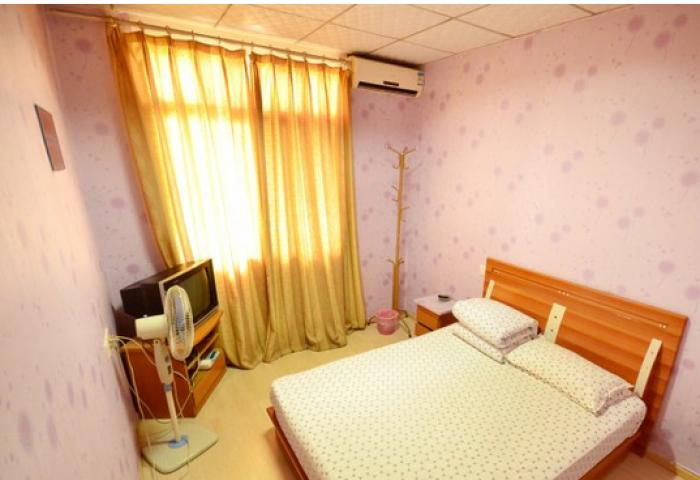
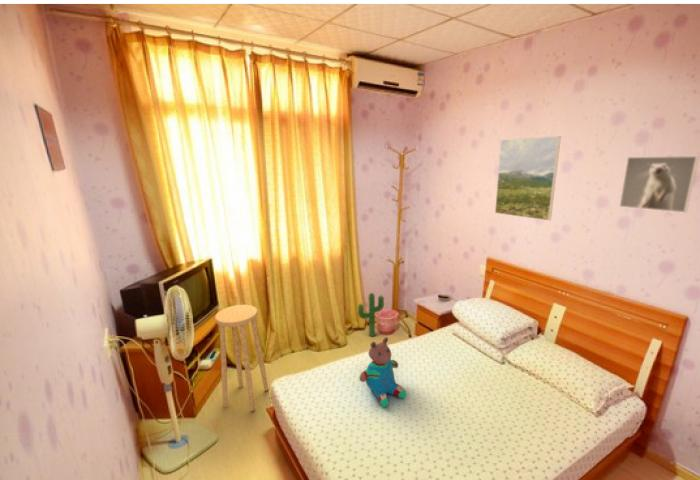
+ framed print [494,135,562,222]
+ decorative plant [357,292,385,338]
+ stool [214,304,269,412]
+ teddy bear [358,336,407,408]
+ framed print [618,155,700,214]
